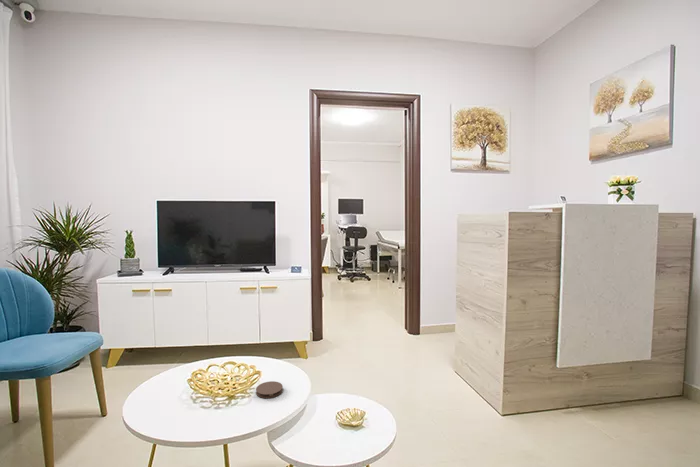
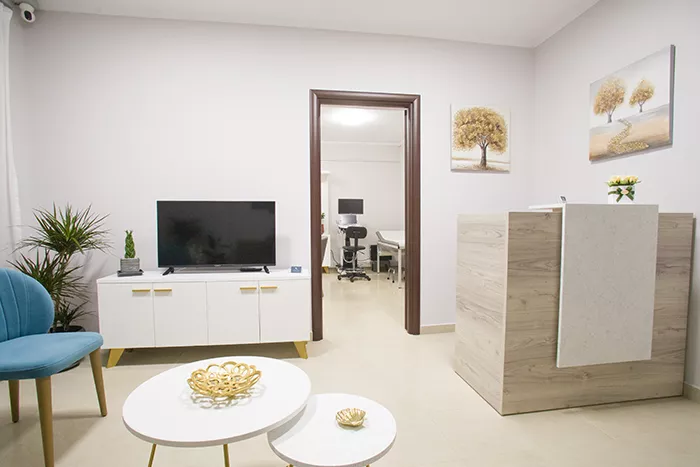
- coaster [255,380,284,399]
